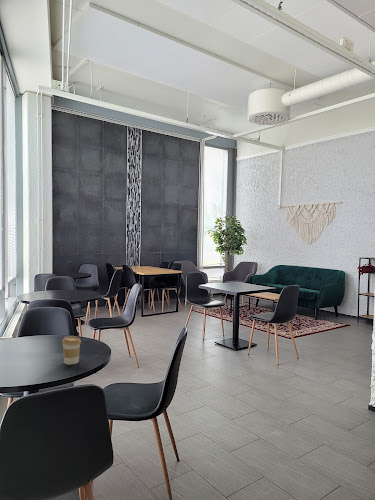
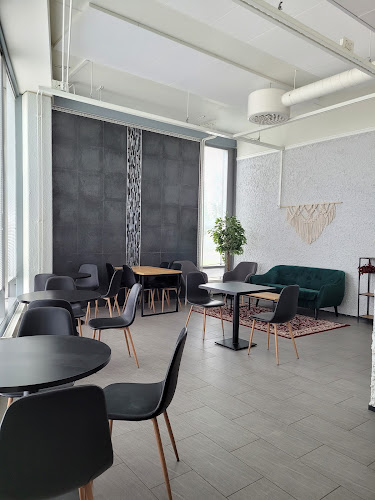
- coffee cup [61,335,82,366]
